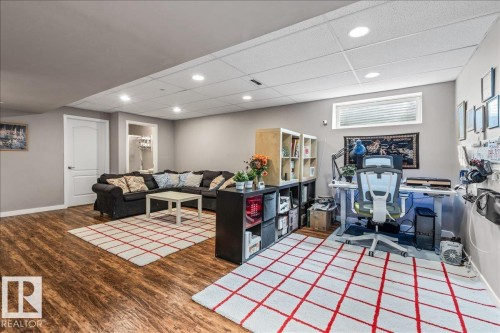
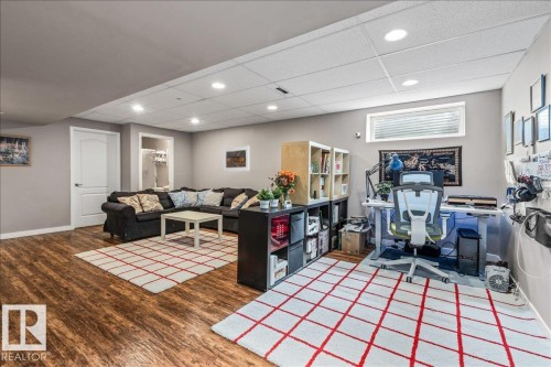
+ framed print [223,144,250,173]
